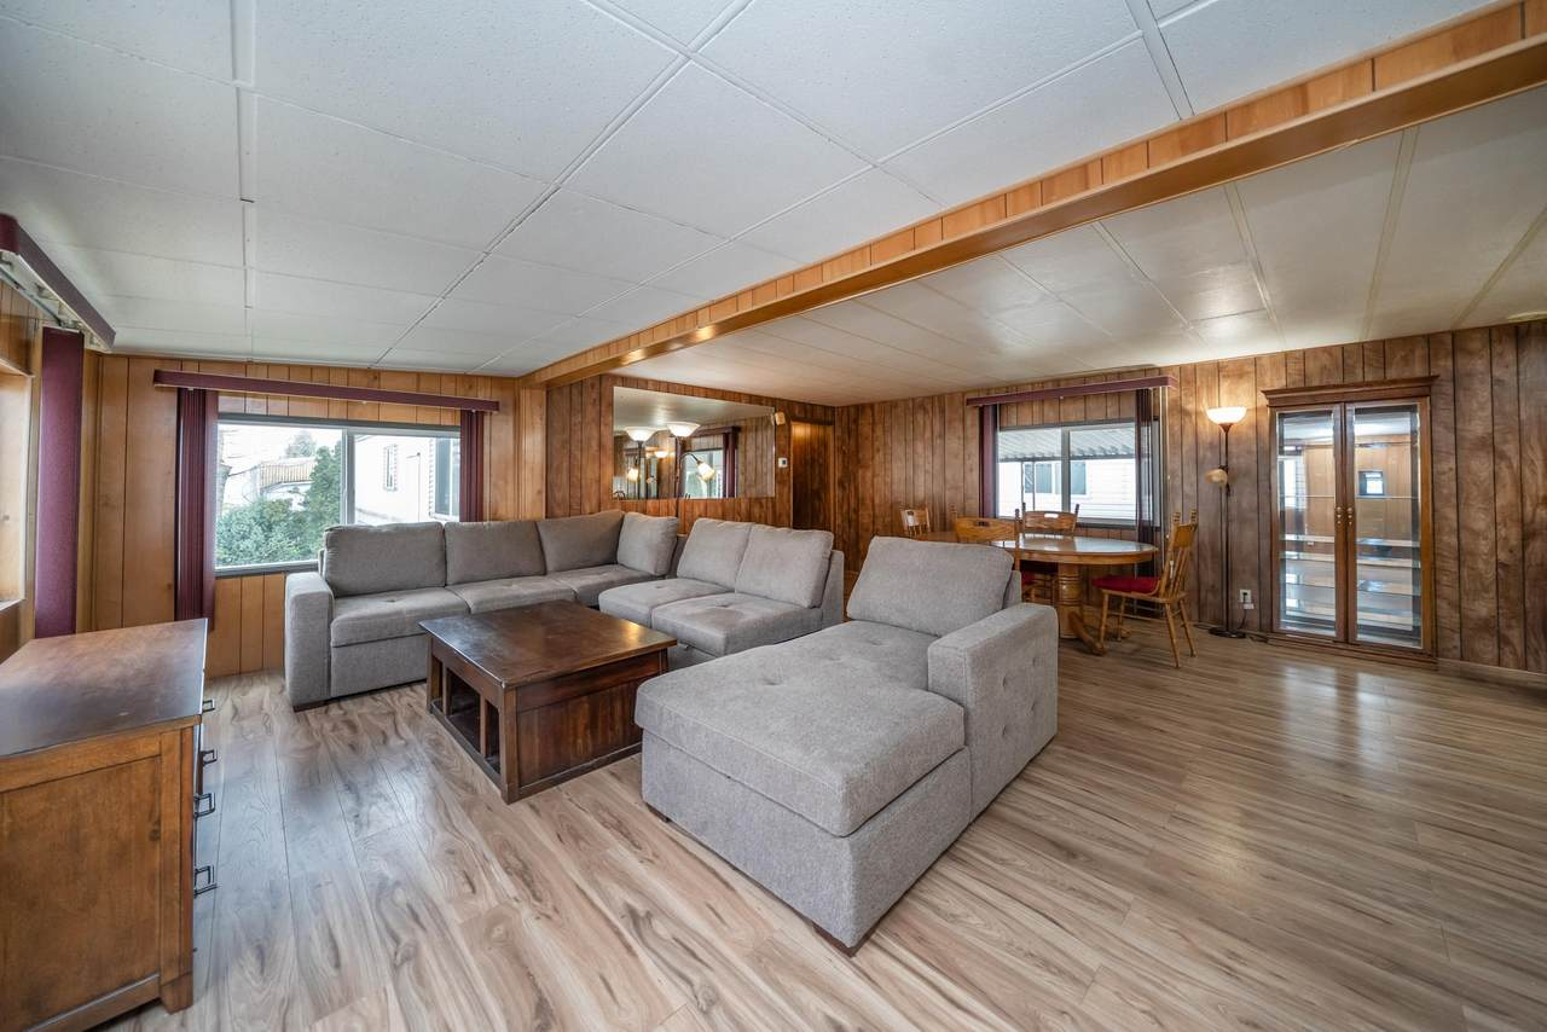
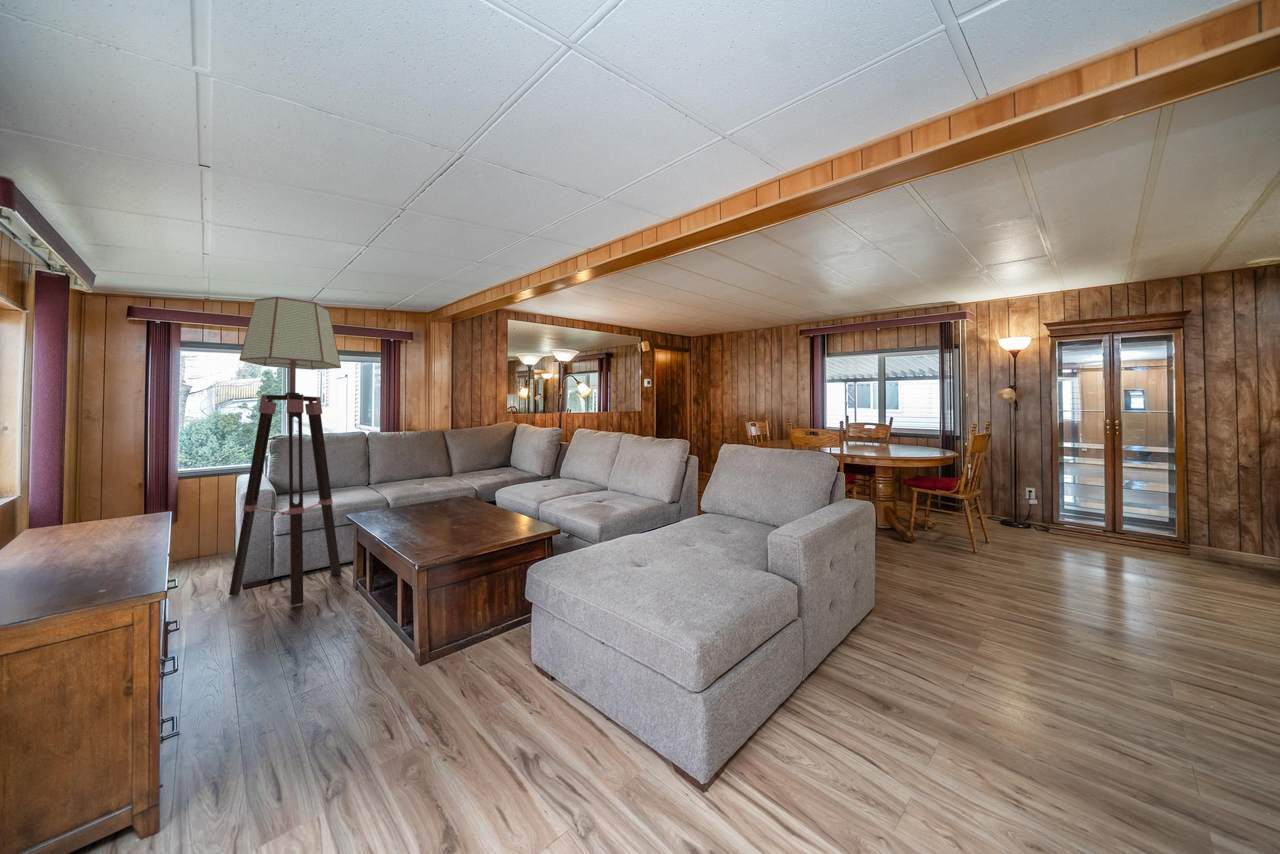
+ floor lamp [228,296,342,606]
